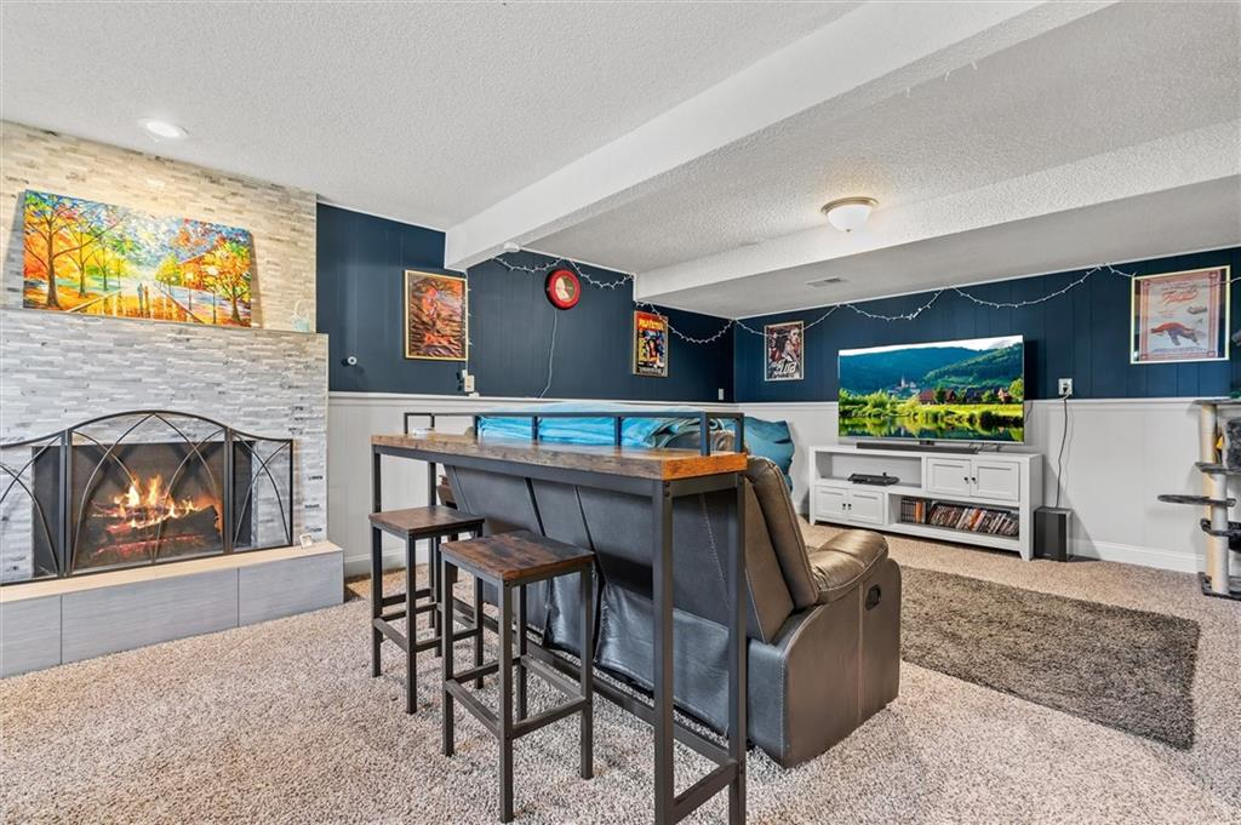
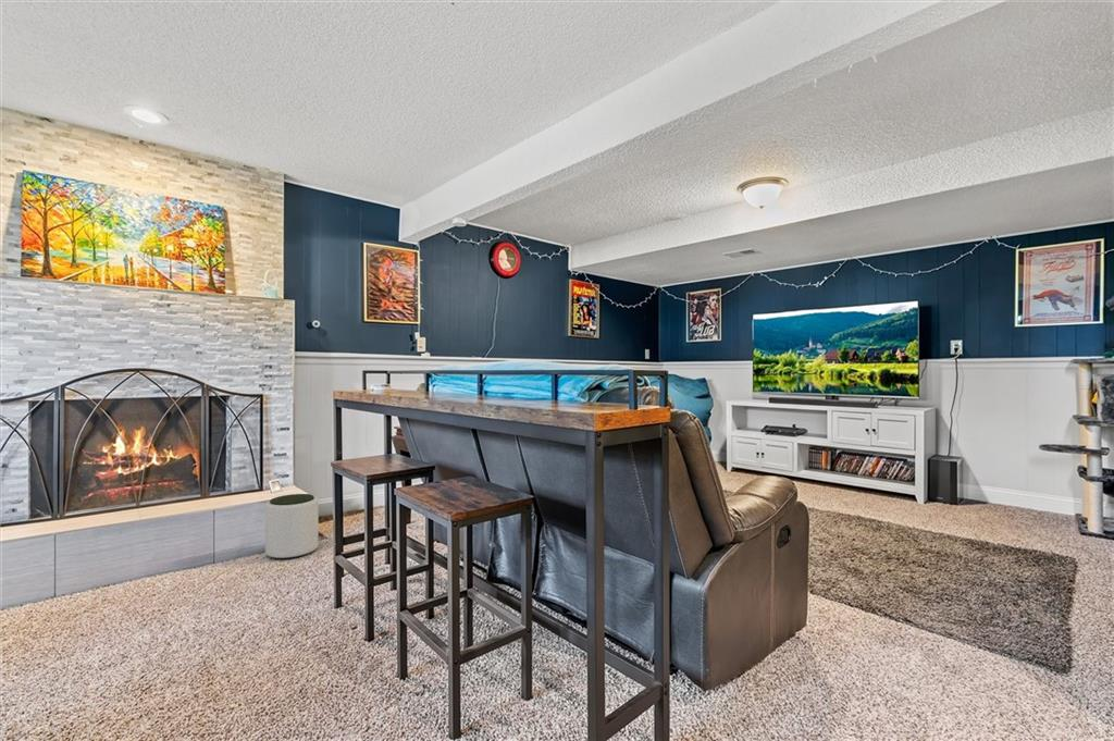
+ plant pot [264,493,320,559]
